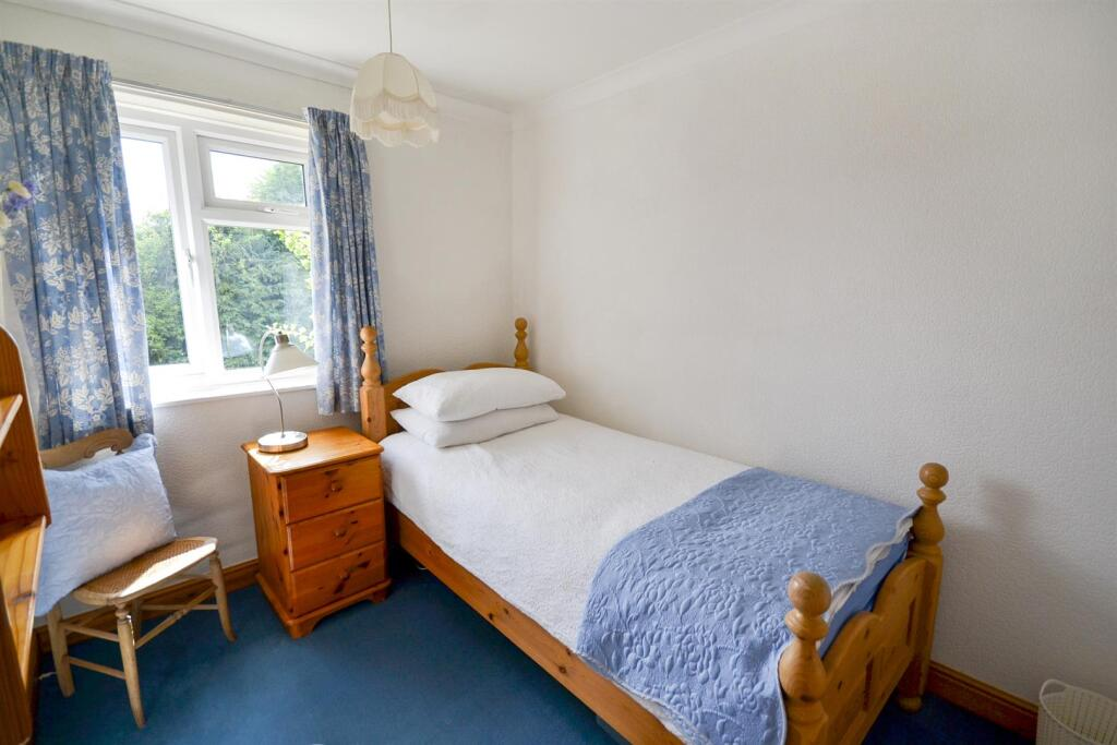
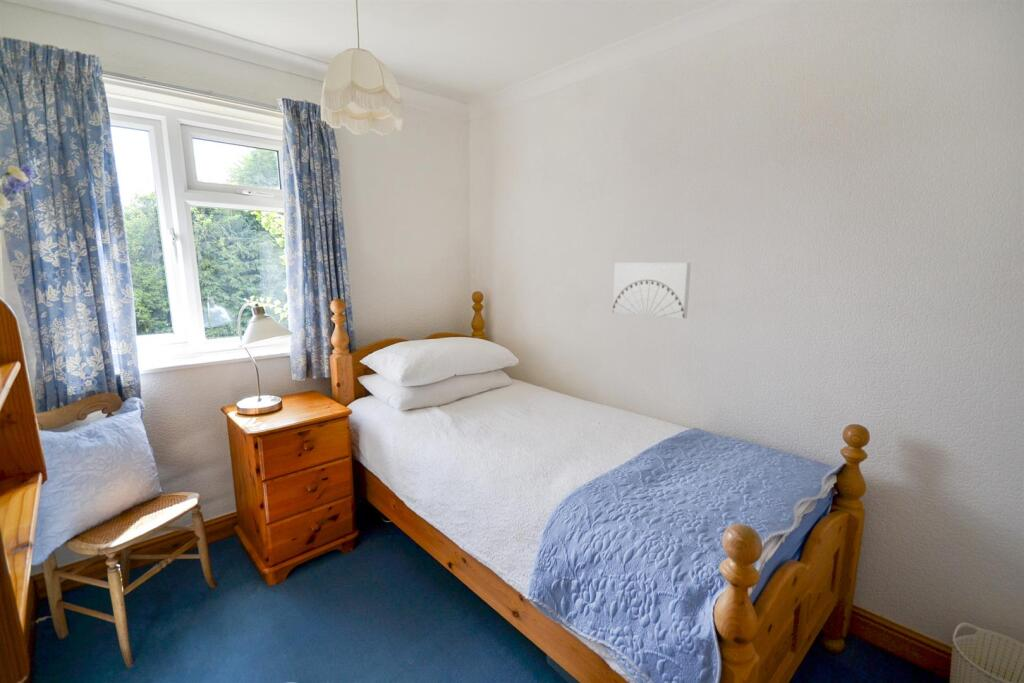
+ wall art [612,262,692,320]
